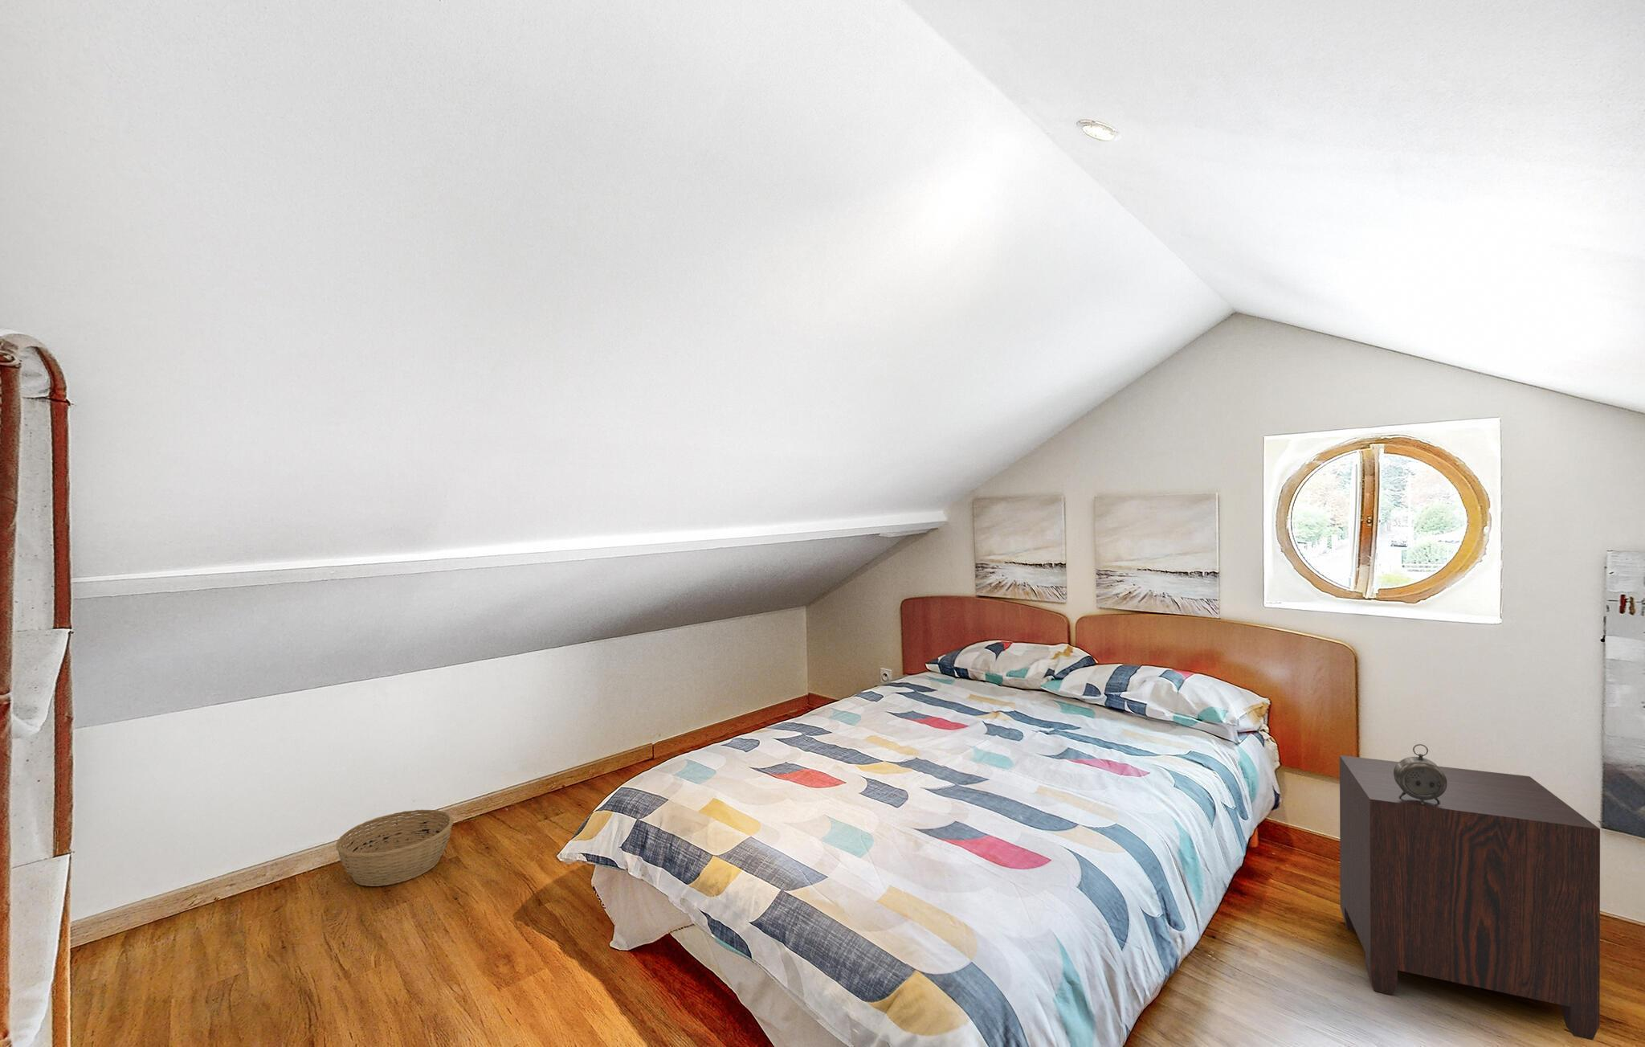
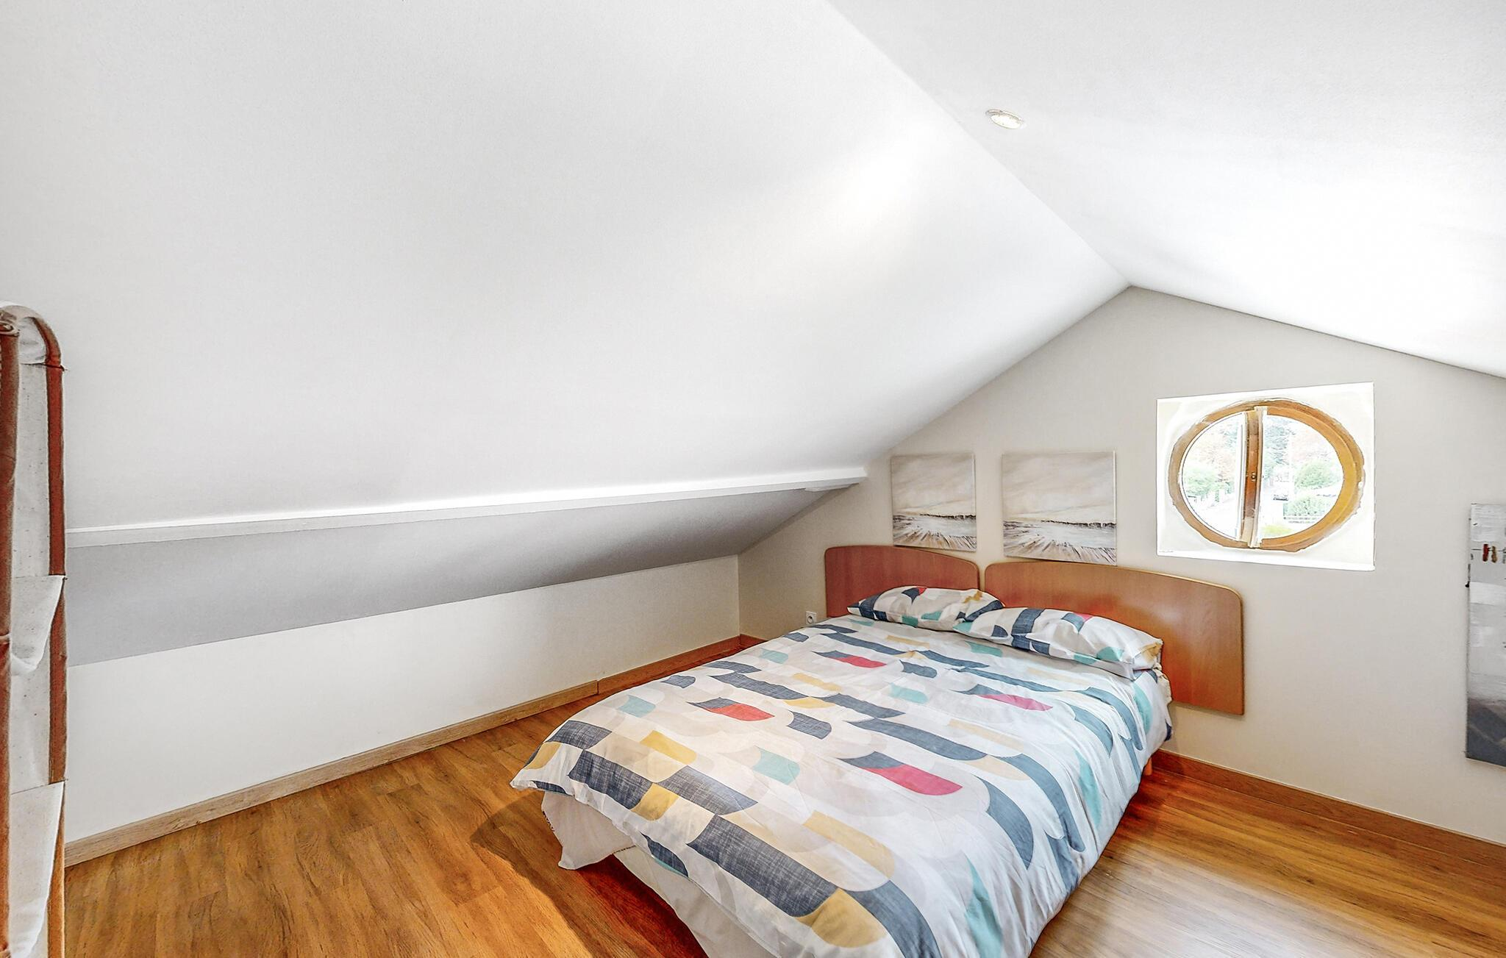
- alarm clock [1393,744,1447,805]
- nightstand [1339,754,1601,1041]
- basket [335,810,454,887]
